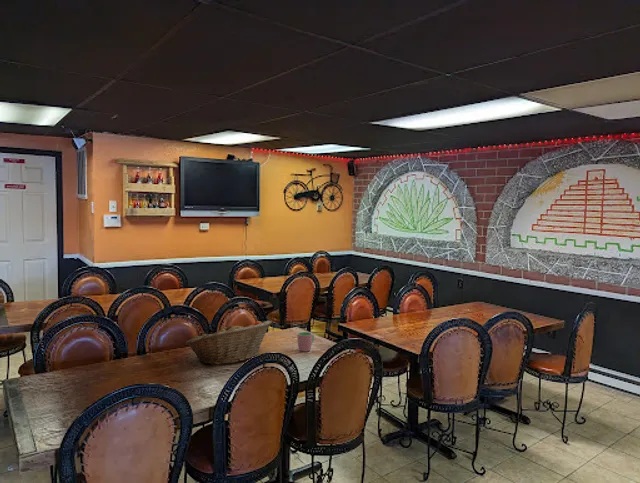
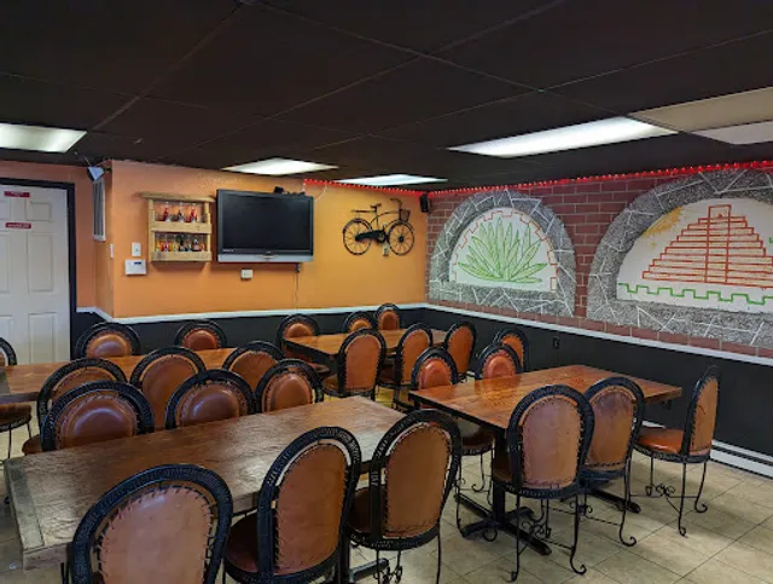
- cup [296,331,315,352]
- fruit basket [184,320,273,365]
